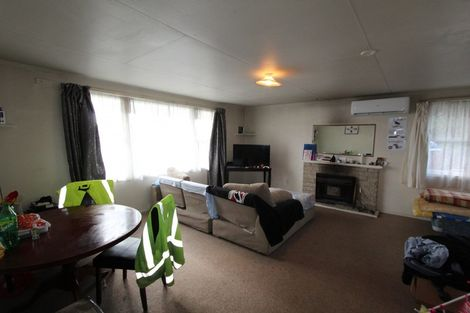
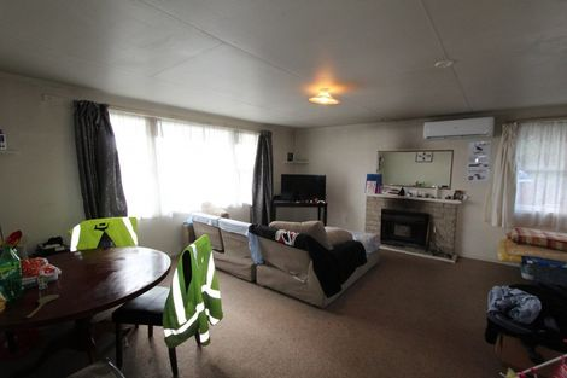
+ spoon [25,293,60,319]
